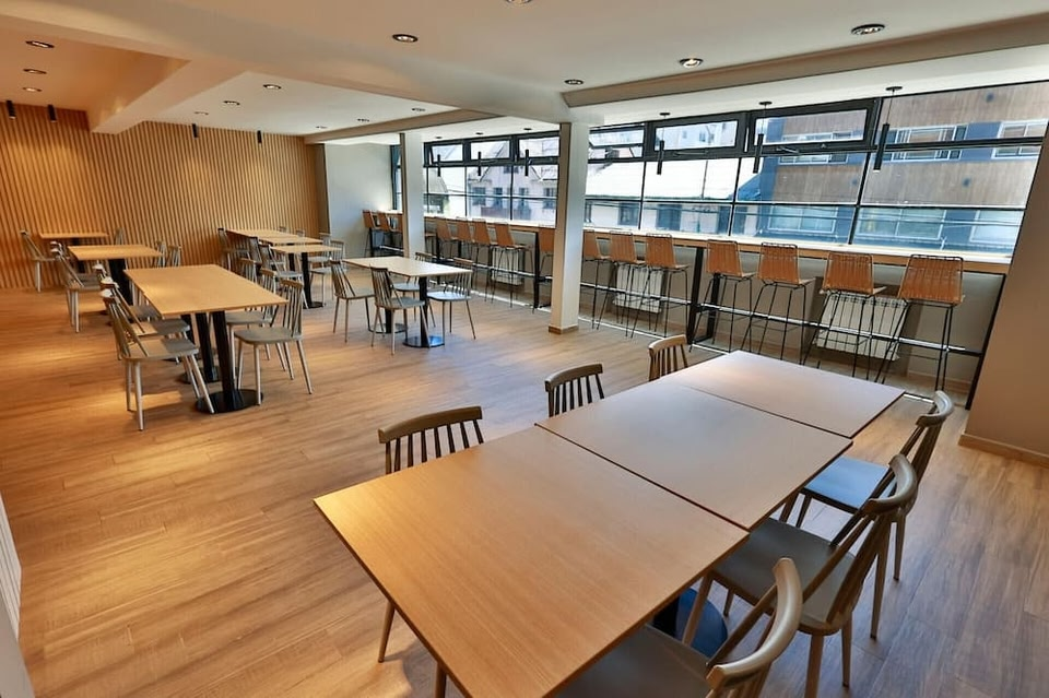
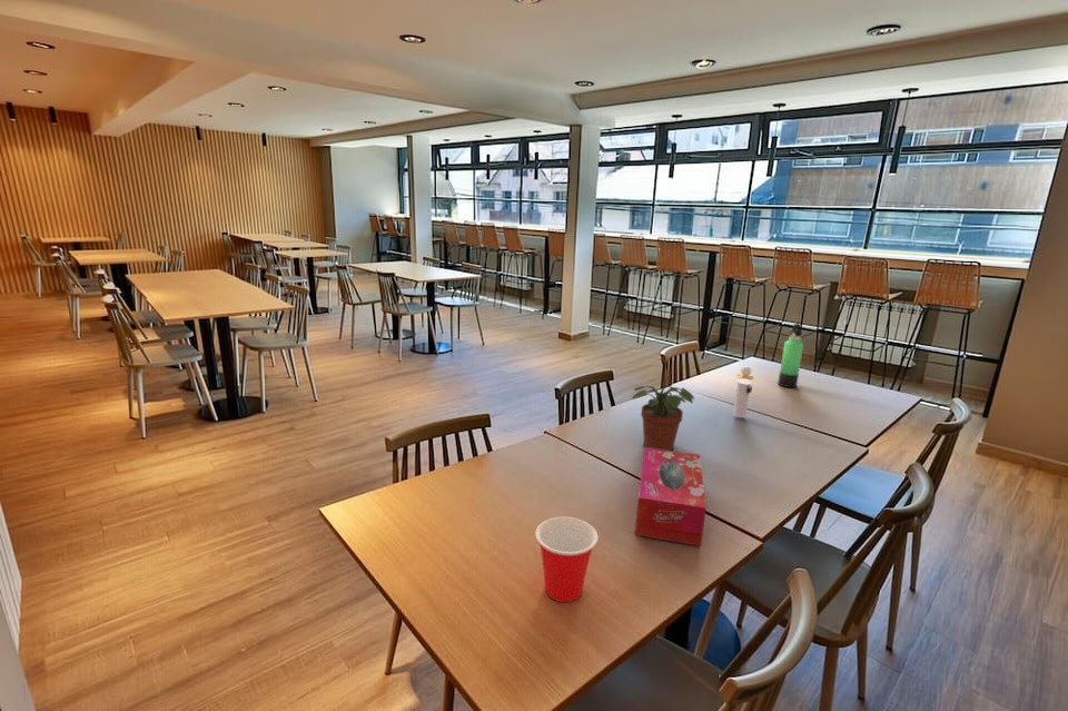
+ cup [534,516,600,603]
+ thermos bottle [777,322,804,388]
+ potted plant [631,384,695,451]
+ tissue box [634,446,708,547]
+ perfume bottle [732,365,754,418]
